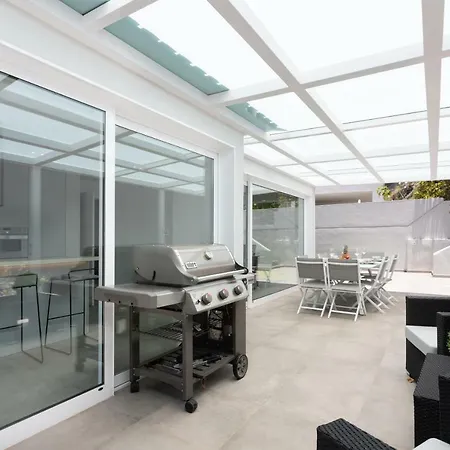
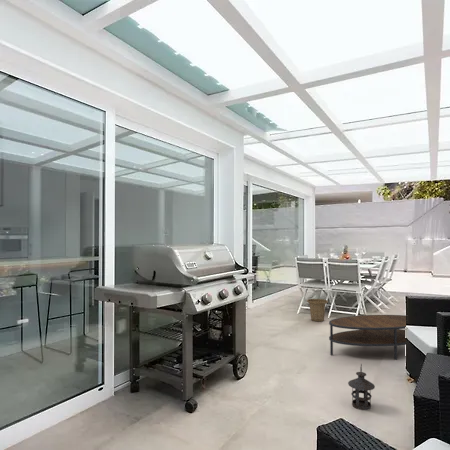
+ basket [306,298,329,323]
+ lantern [347,363,376,411]
+ coffee table [328,314,407,361]
